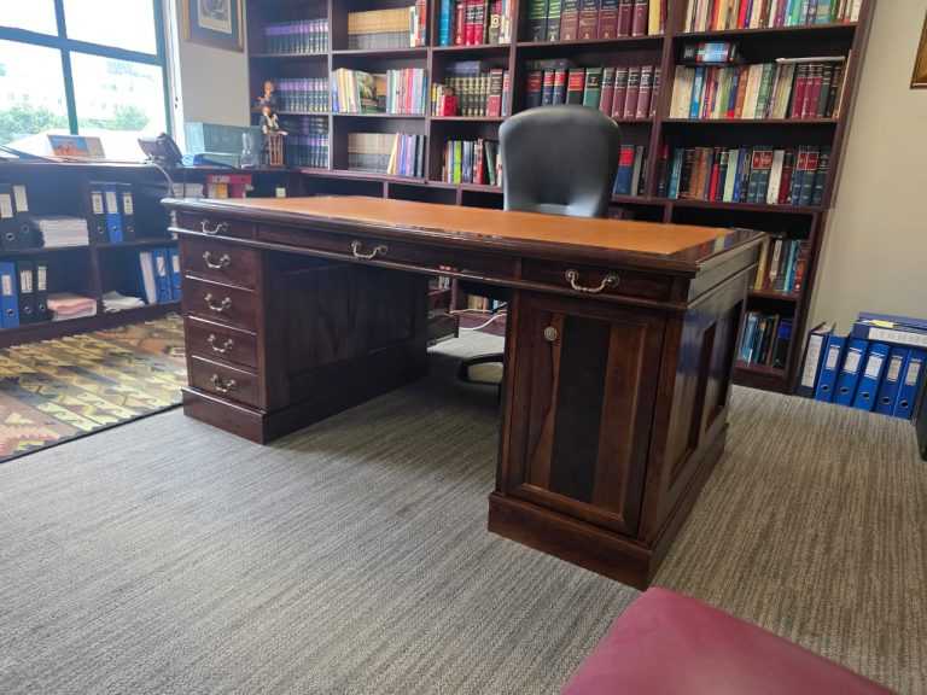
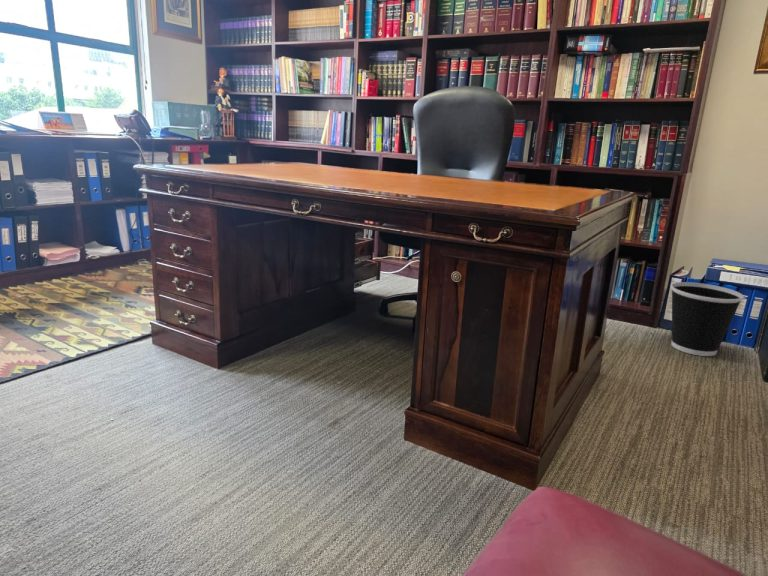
+ wastebasket [670,281,745,357]
